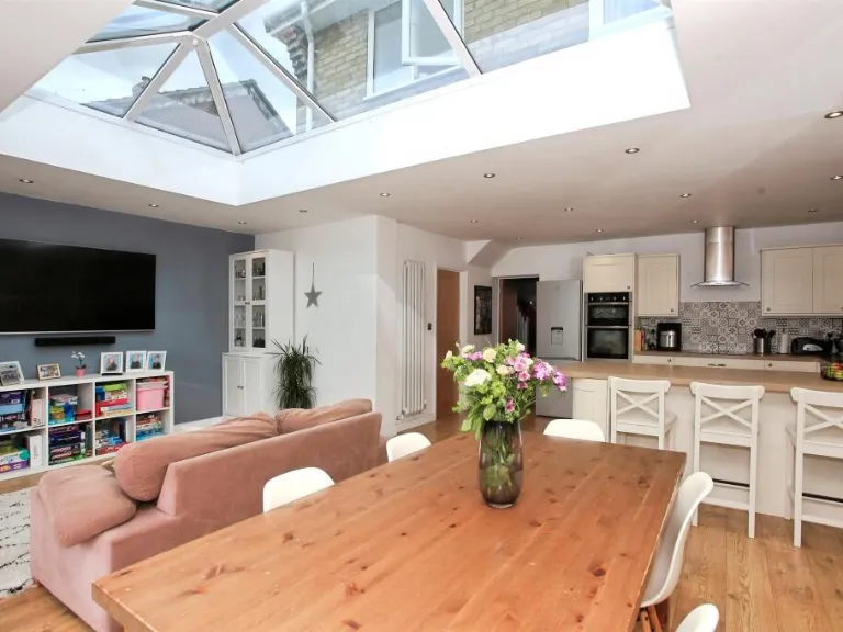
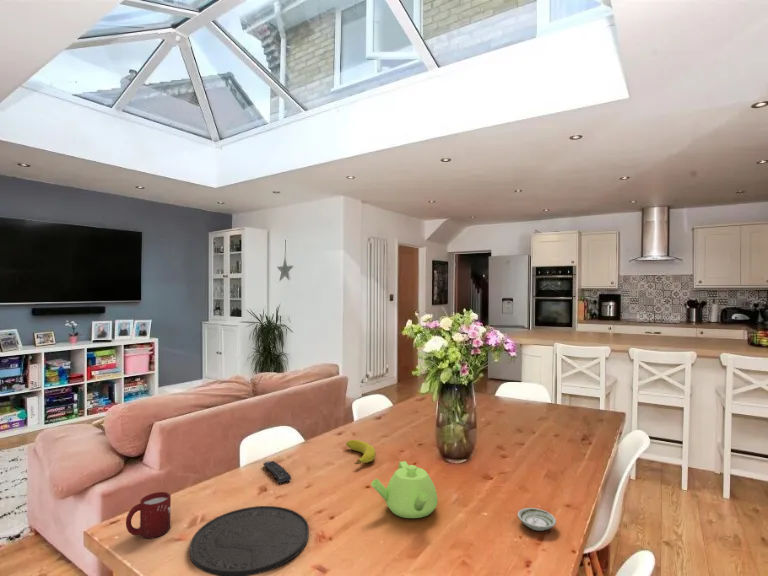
+ fruit [345,439,376,465]
+ teapot [370,460,439,519]
+ cup [125,491,172,539]
+ plate [189,505,310,576]
+ saucer [517,507,557,532]
+ remote control [262,460,292,484]
